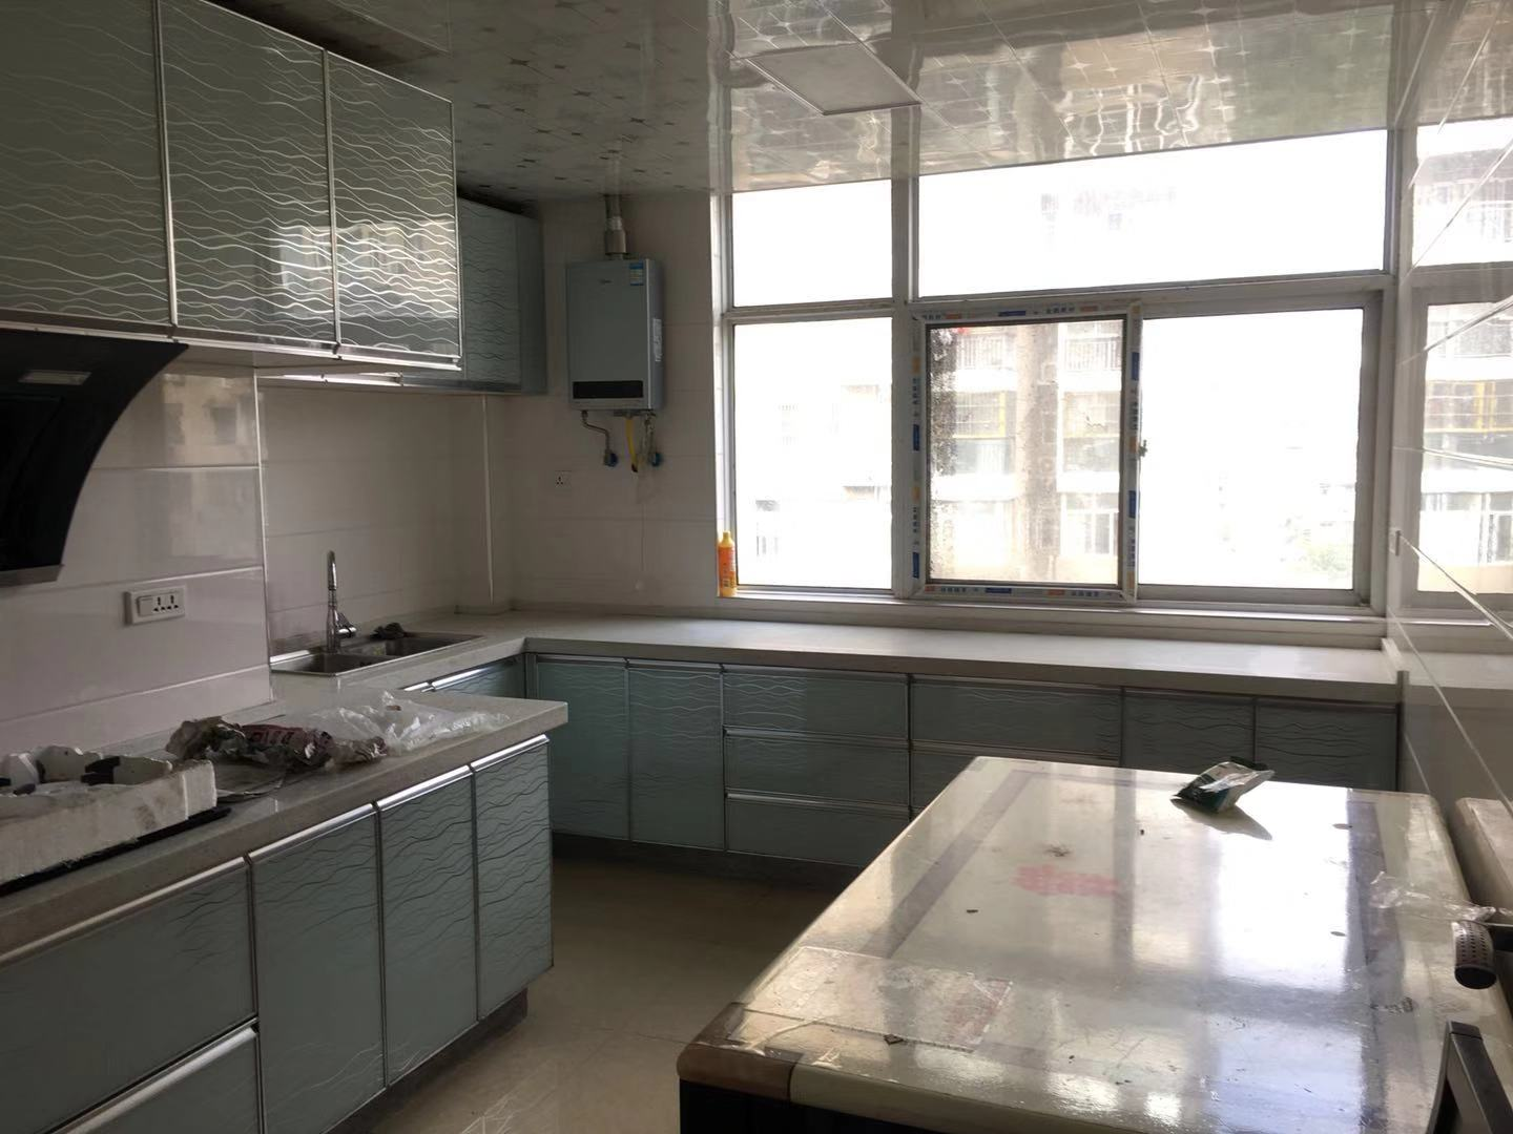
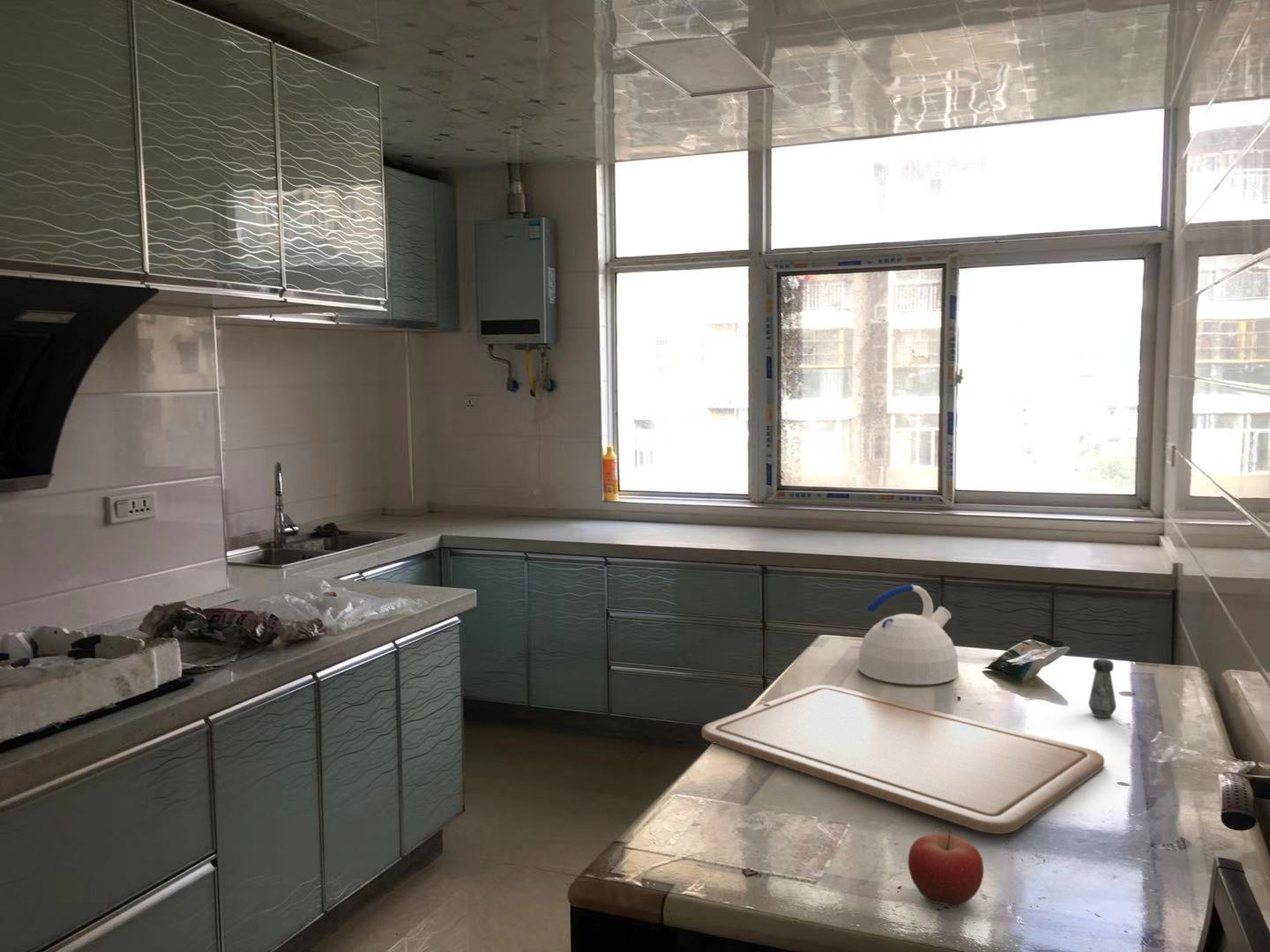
+ chopping board [701,684,1105,835]
+ salt shaker [1087,658,1117,718]
+ kettle [856,584,960,686]
+ fruit [908,829,984,907]
